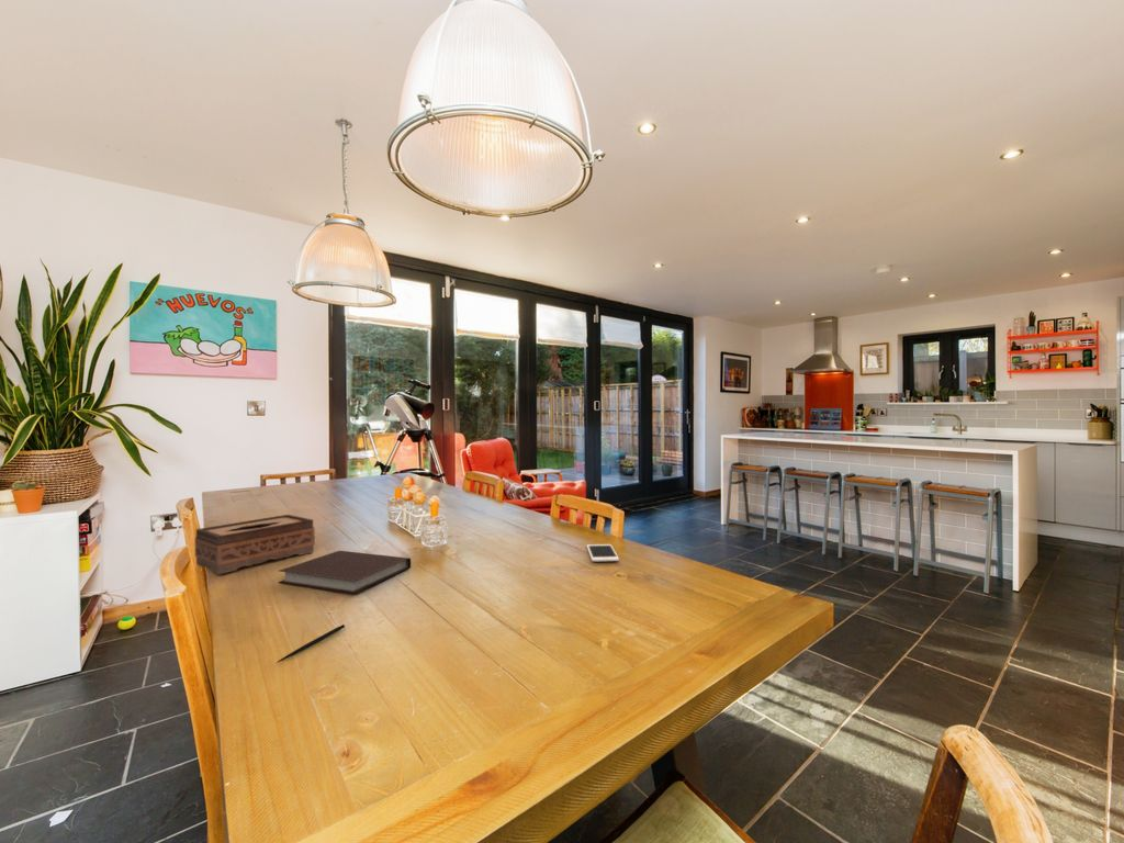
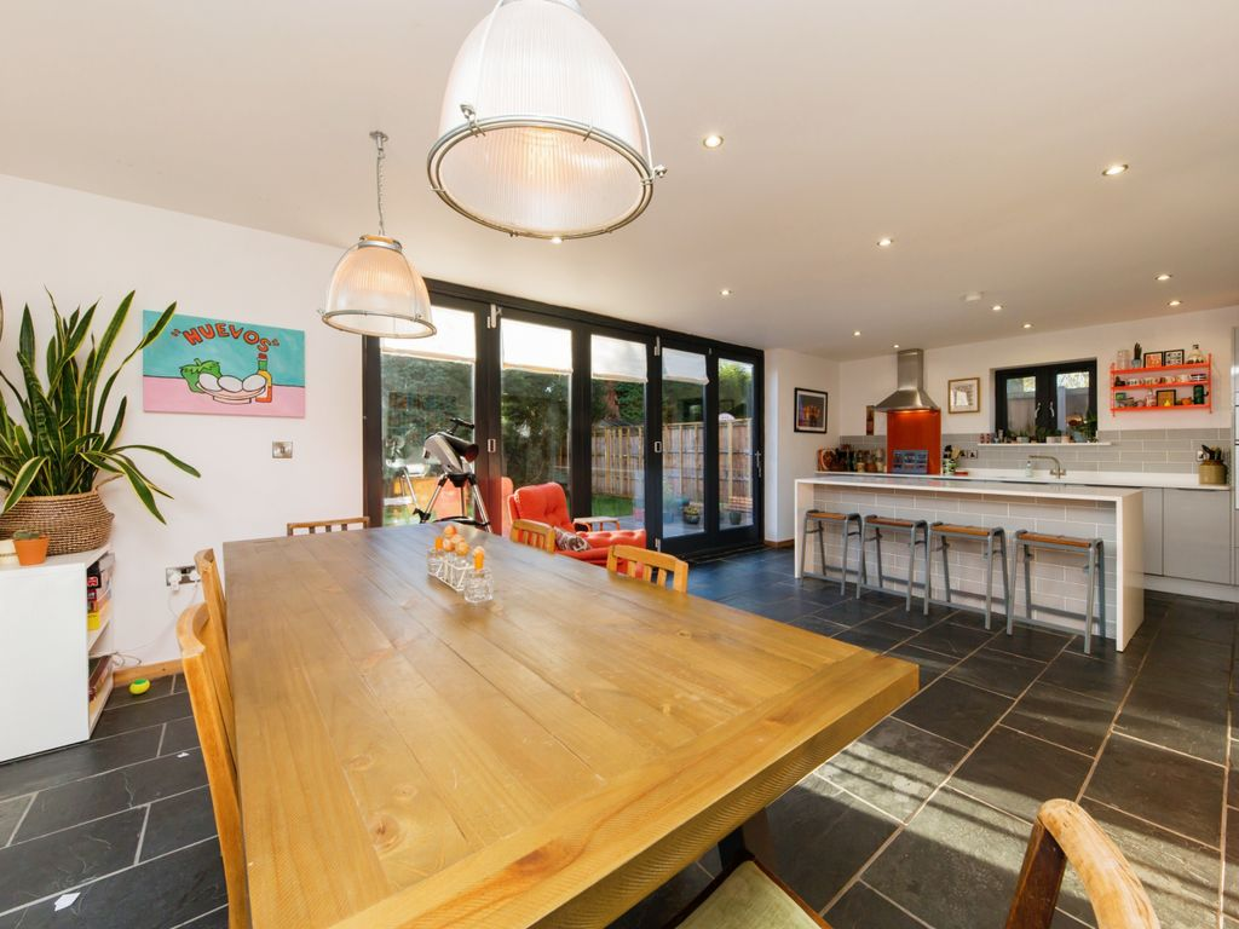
- notebook [278,550,412,595]
- cell phone [586,543,620,563]
- tissue box [194,514,316,575]
- pen [276,623,346,664]
